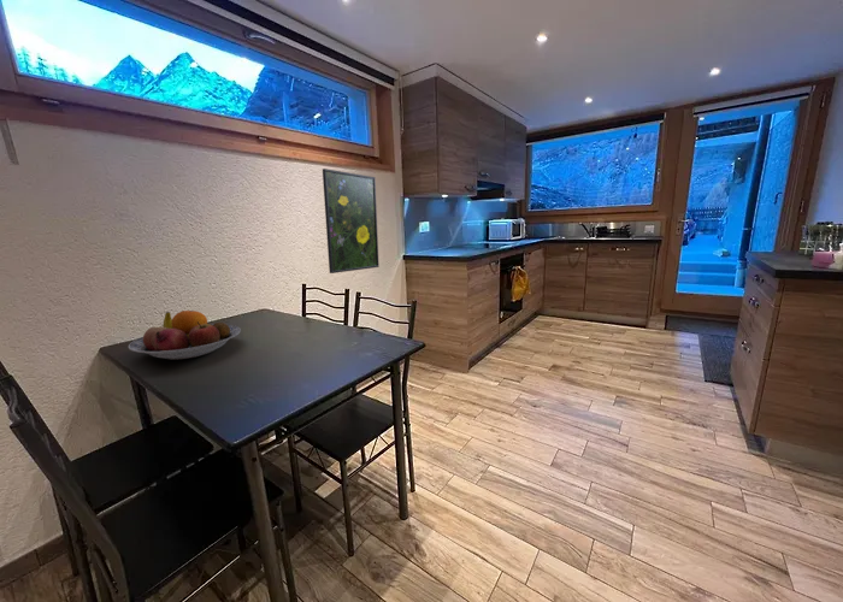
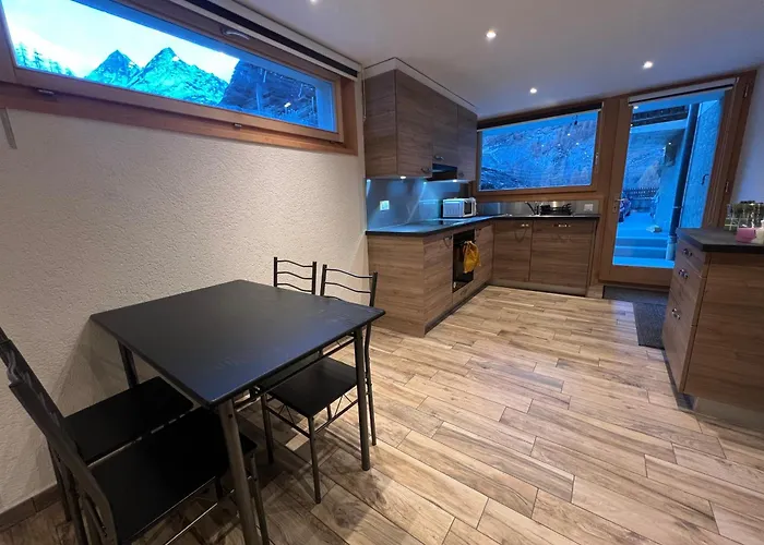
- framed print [322,167,381,275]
- fruit bowl [128,309,242,361]
